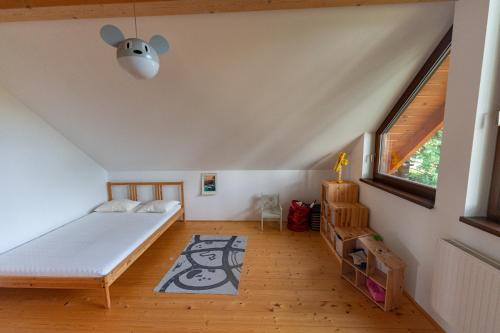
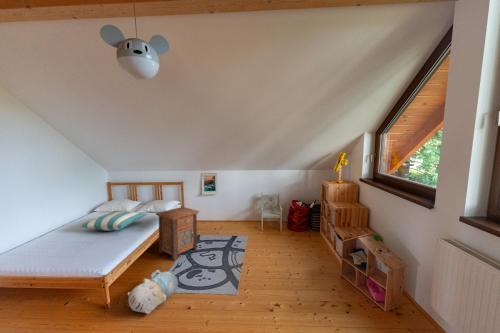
+ plush toy [127,269,179,315]
+ nightstand [155,206,200,261]
+ pillow [79,210,148,232]
